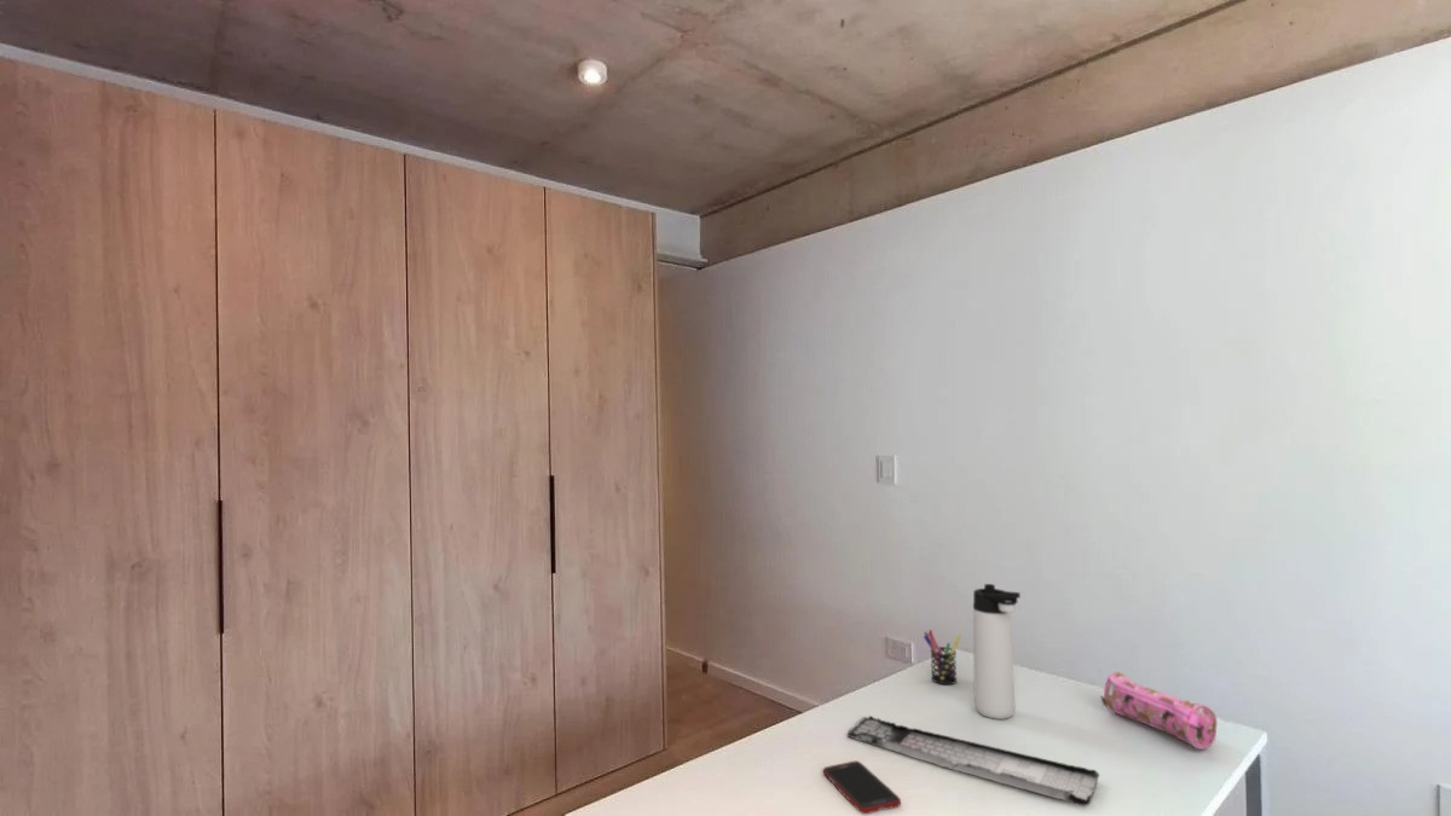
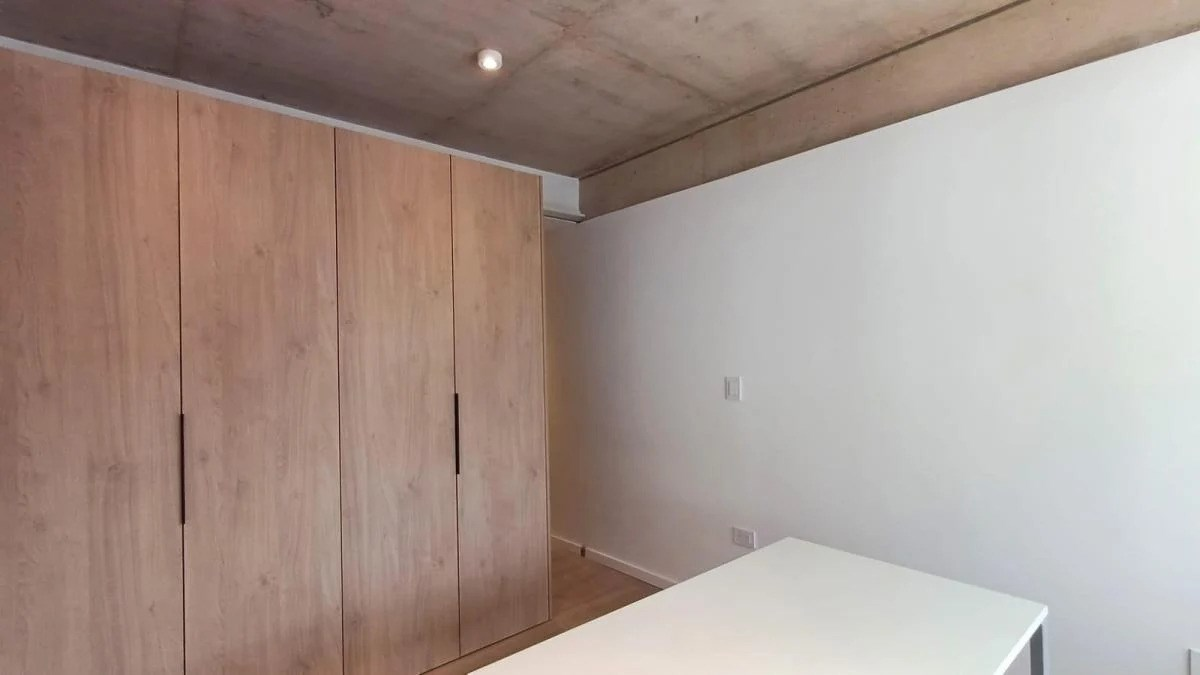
- keyboard [846,714,1100,808]
- pen holder [923,629,962,685]
- thermos bottle [972,583,1022,720]
- cell phone [822,760,902,815]
- pencil case [1100,671,1218,751]
